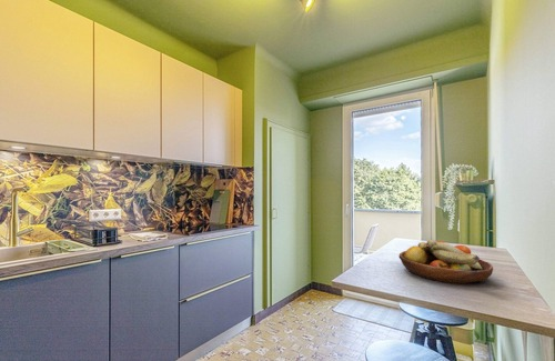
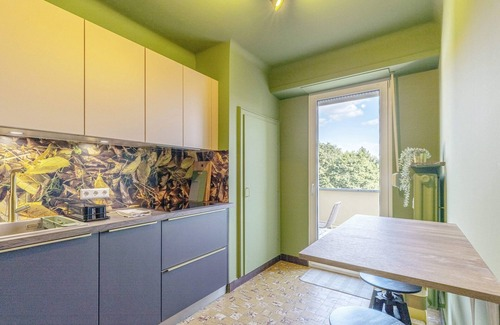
- fruit bowl [398,239,494,284]
